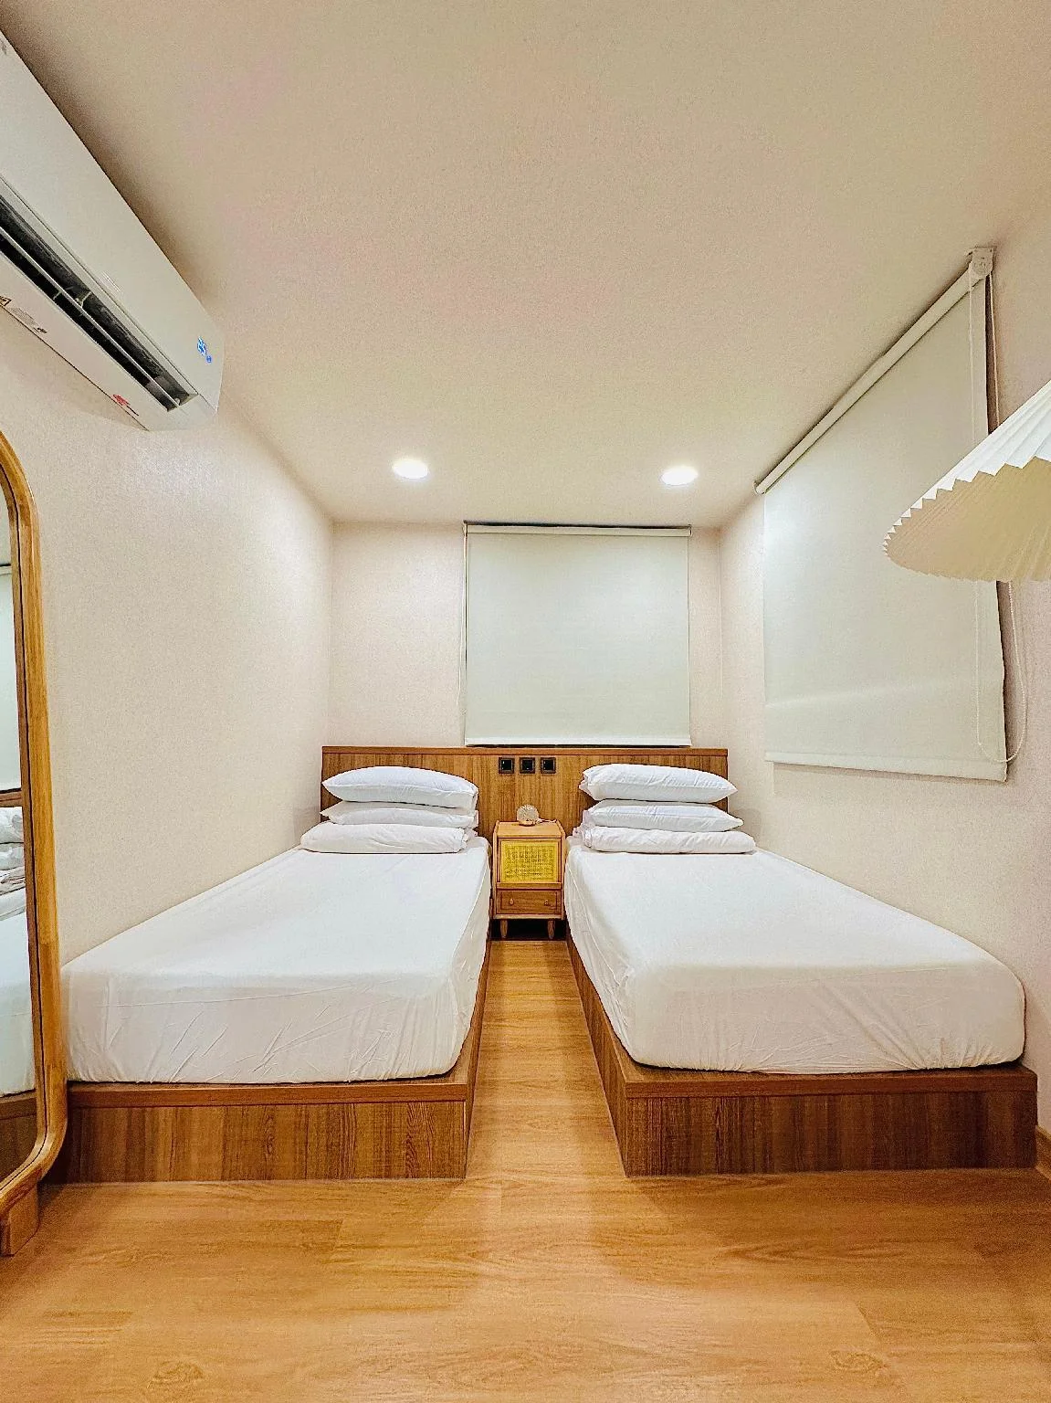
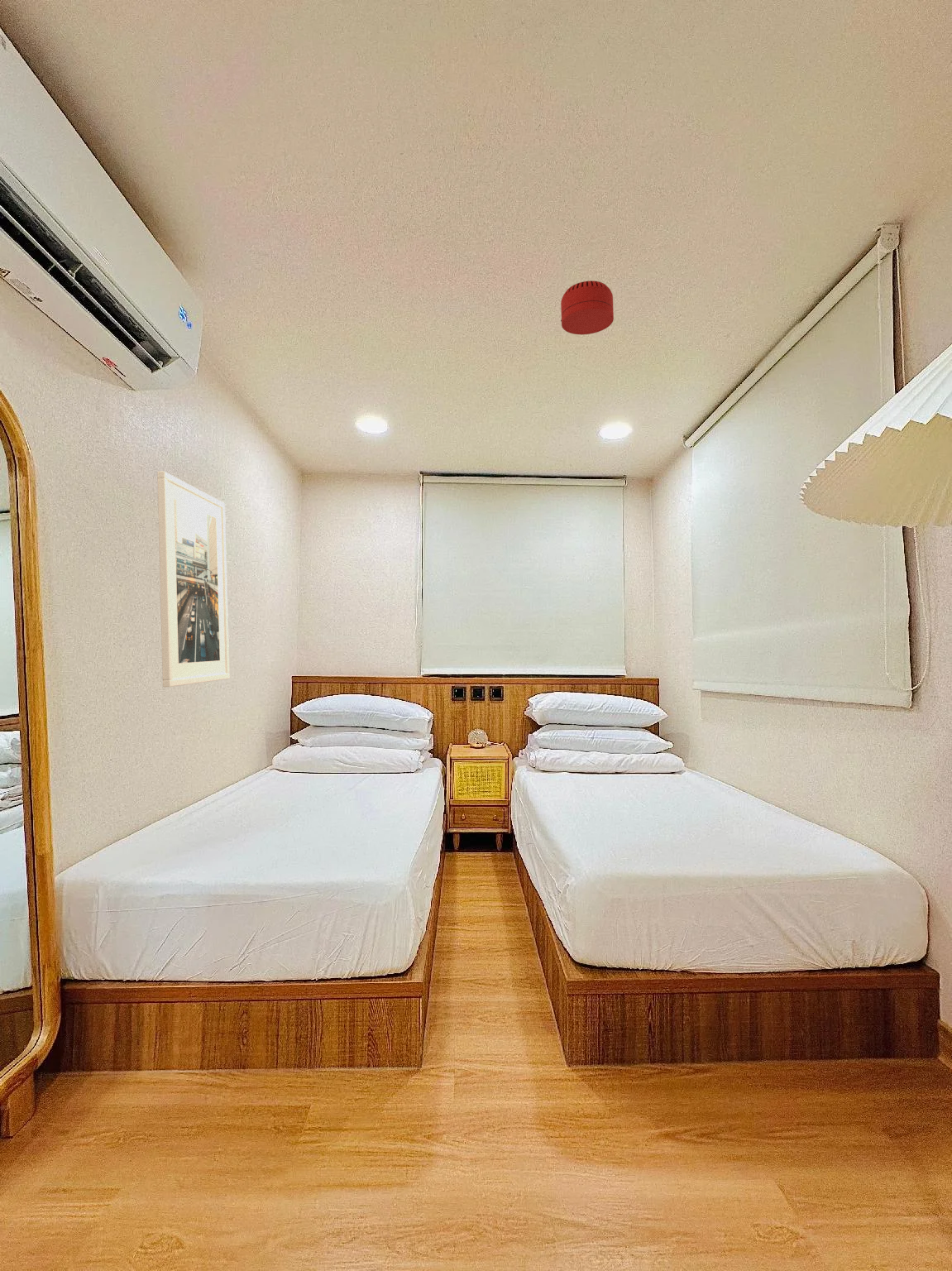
+ smoke detector [560,280,615,335]
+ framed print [156,471,230,688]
